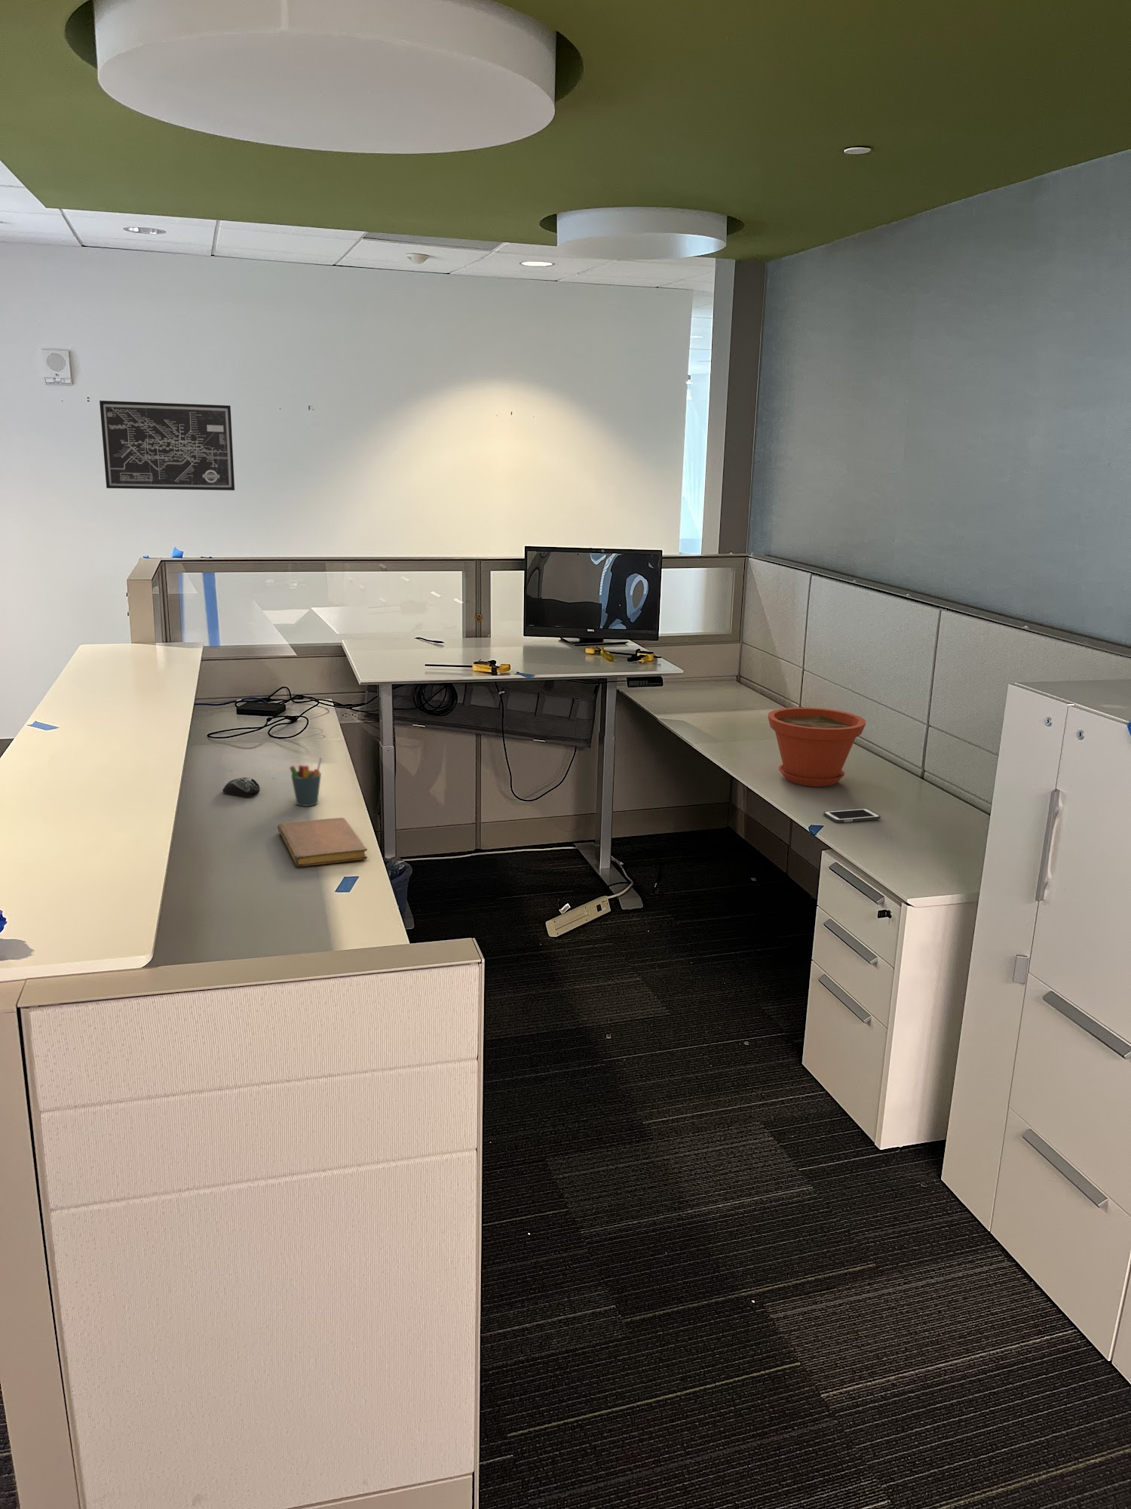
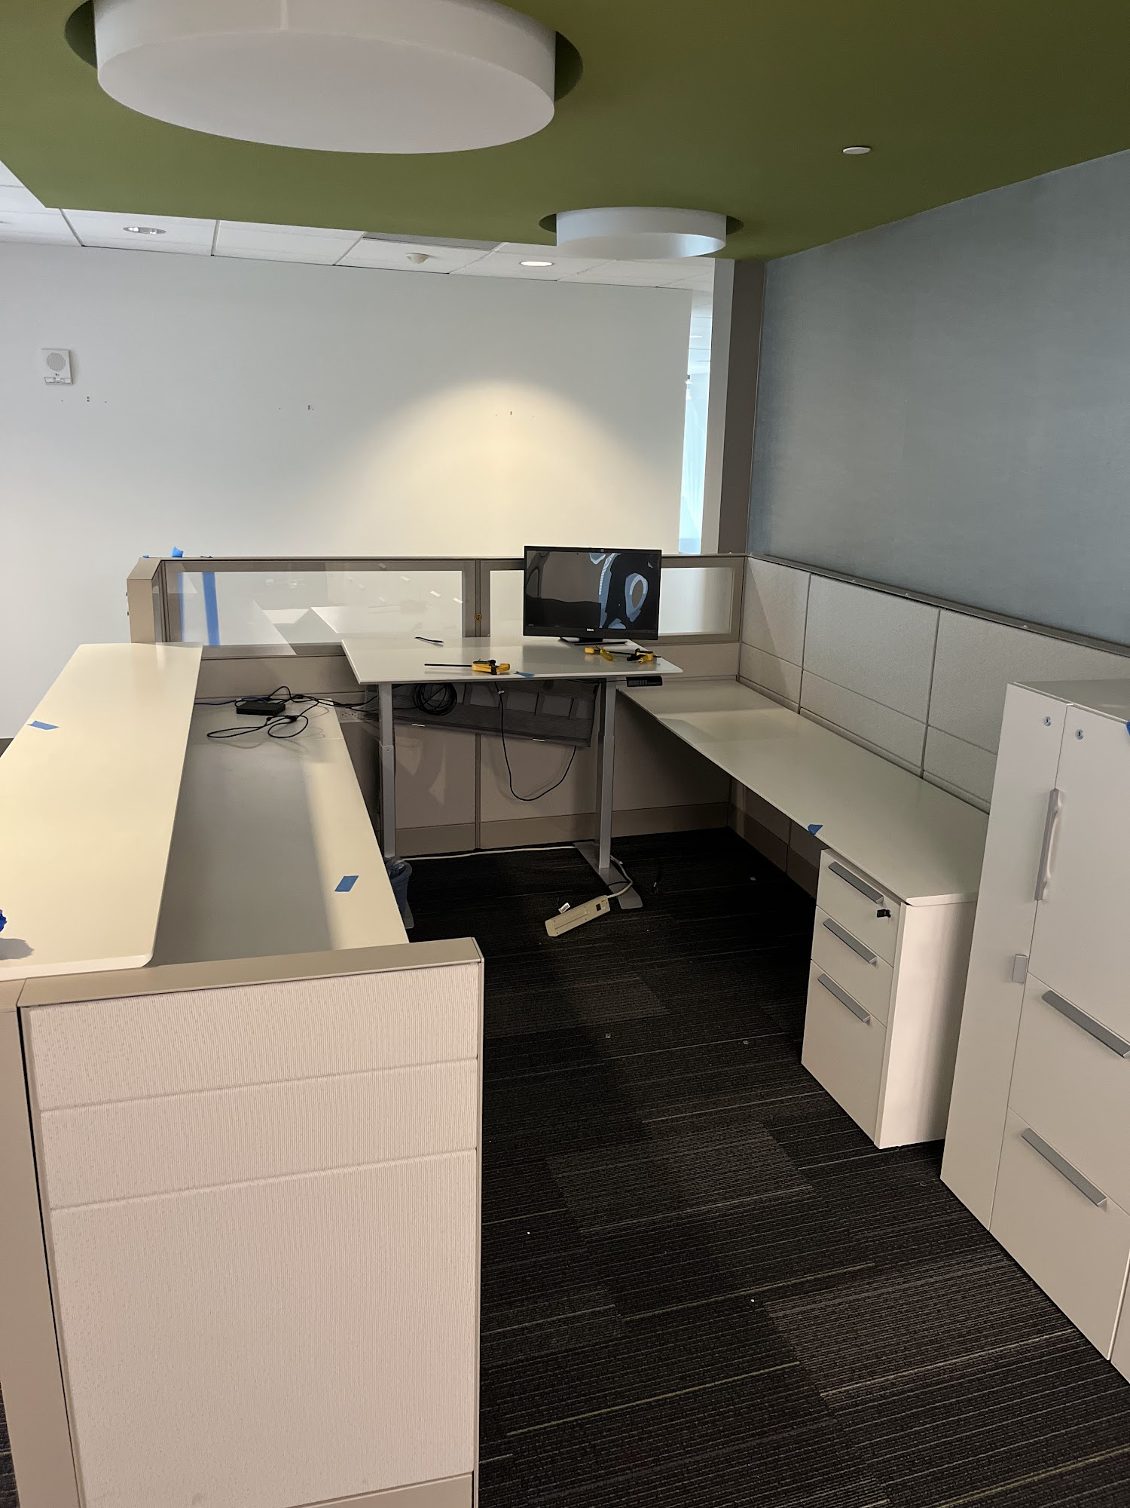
- plant pot [766,707,866,788]
- notebook [277,817,368,867]
- computer mouse [222,776,261,797]
- cell phone [822,807,882,823]
- wall art [99,400,235,491]
- pen holder [289,756,323,807]
